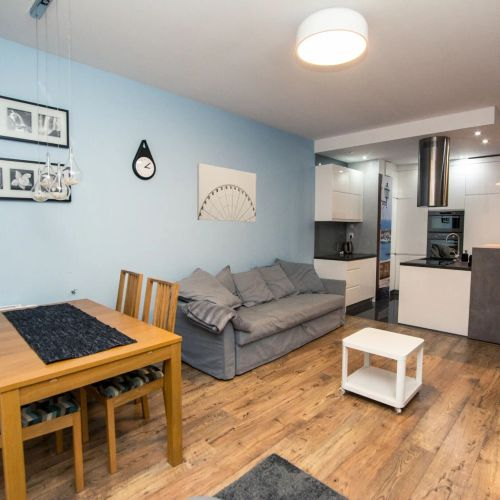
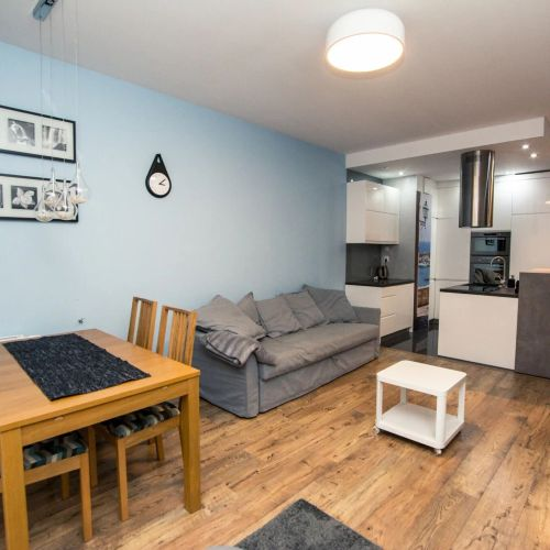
- wall art [196,162,257,223]
